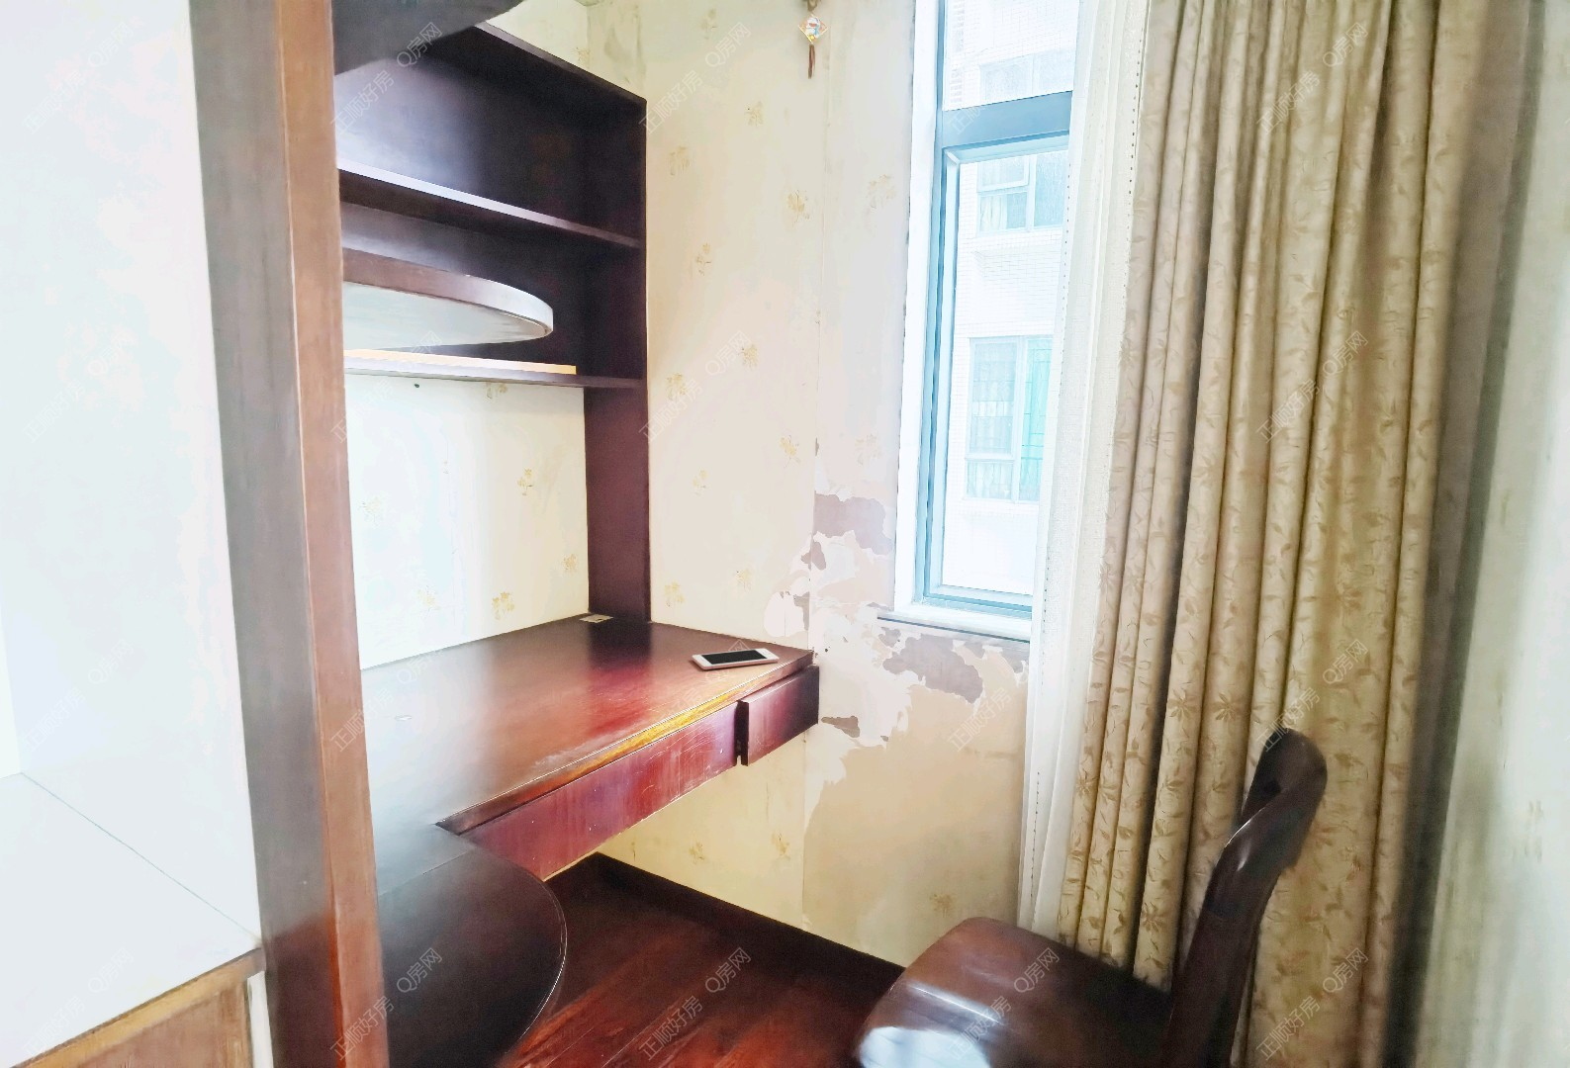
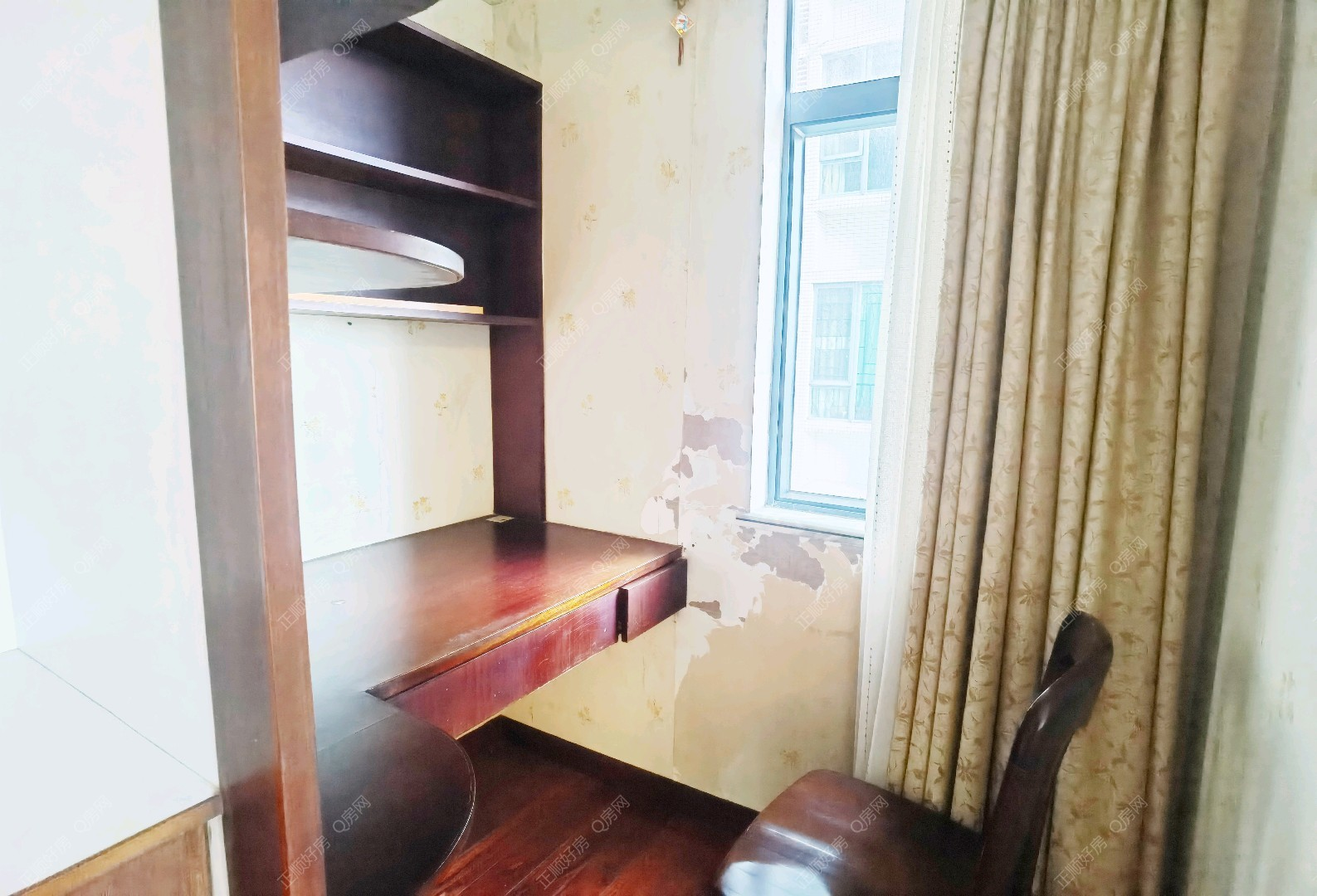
- cell phone [691,647,781,670]
